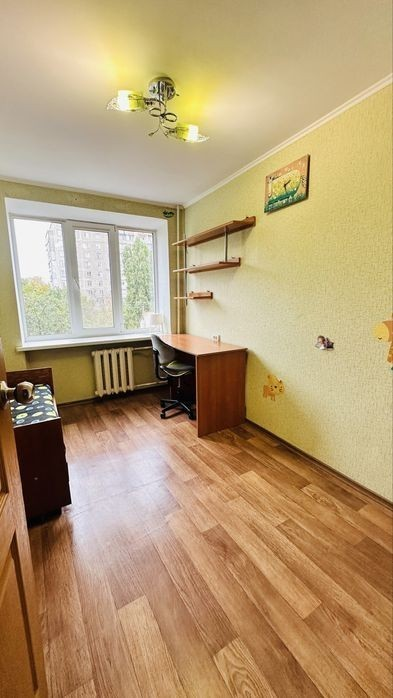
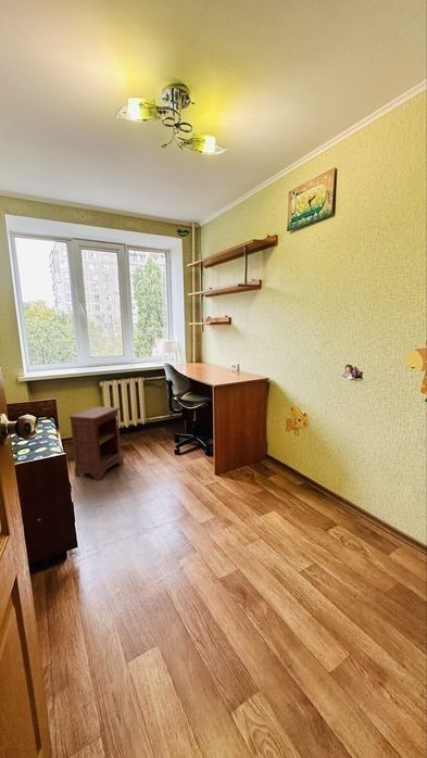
+ nightstand [67,406,125,481]
